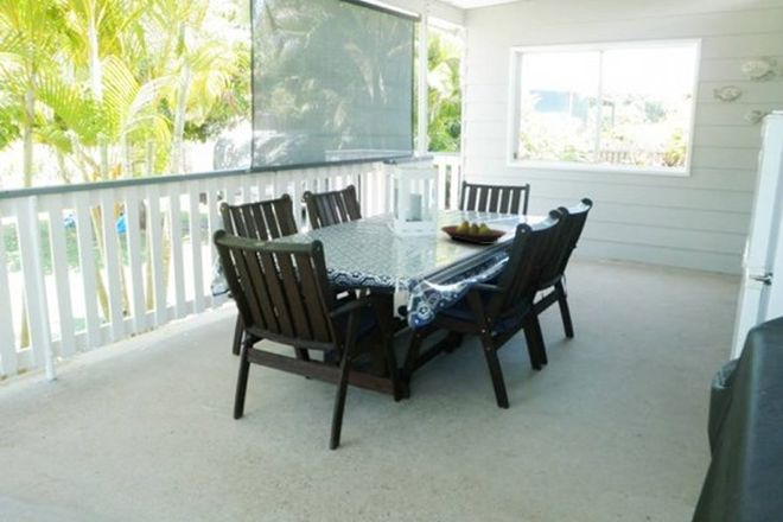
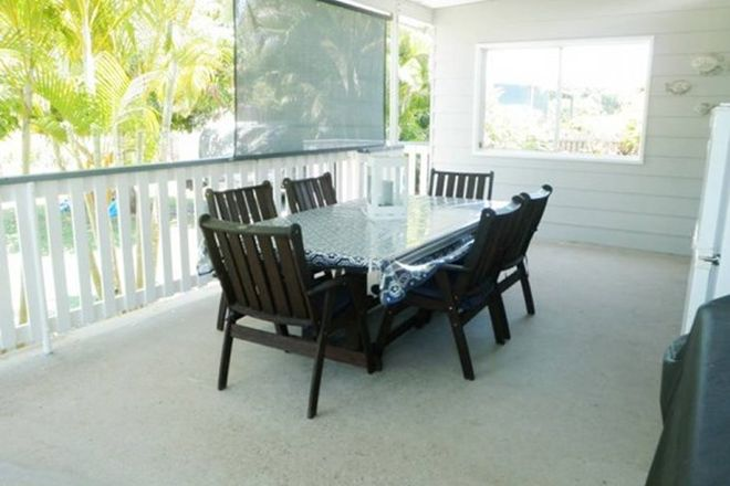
- fruit bowl [440,219,508,246]
